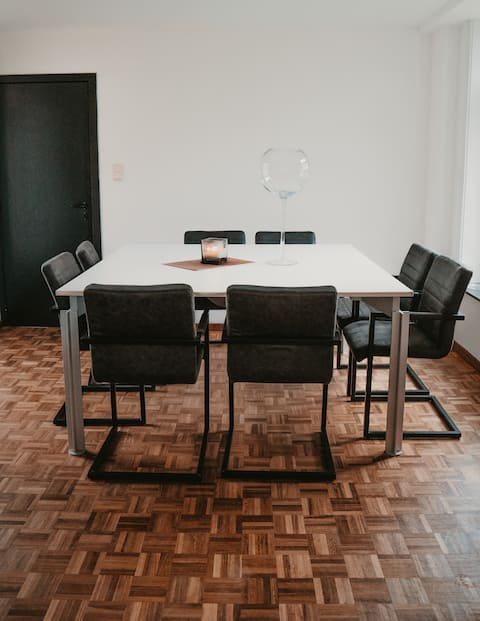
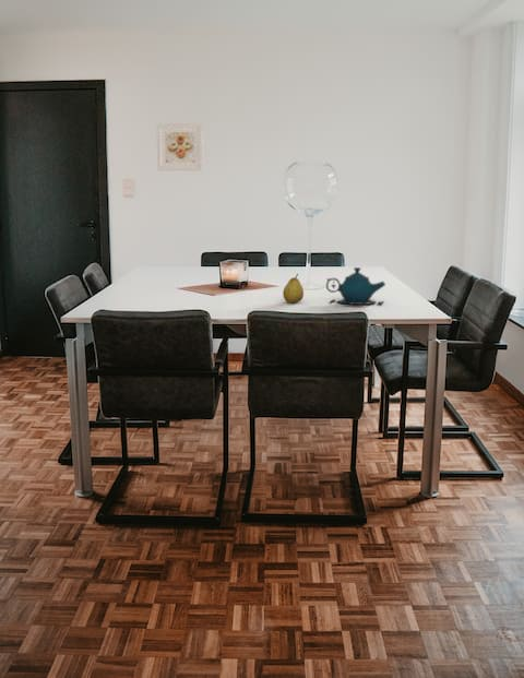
+ fruit [282,273,305,304]
+ teapot [325,266,386,307]
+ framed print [156,122,204,171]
